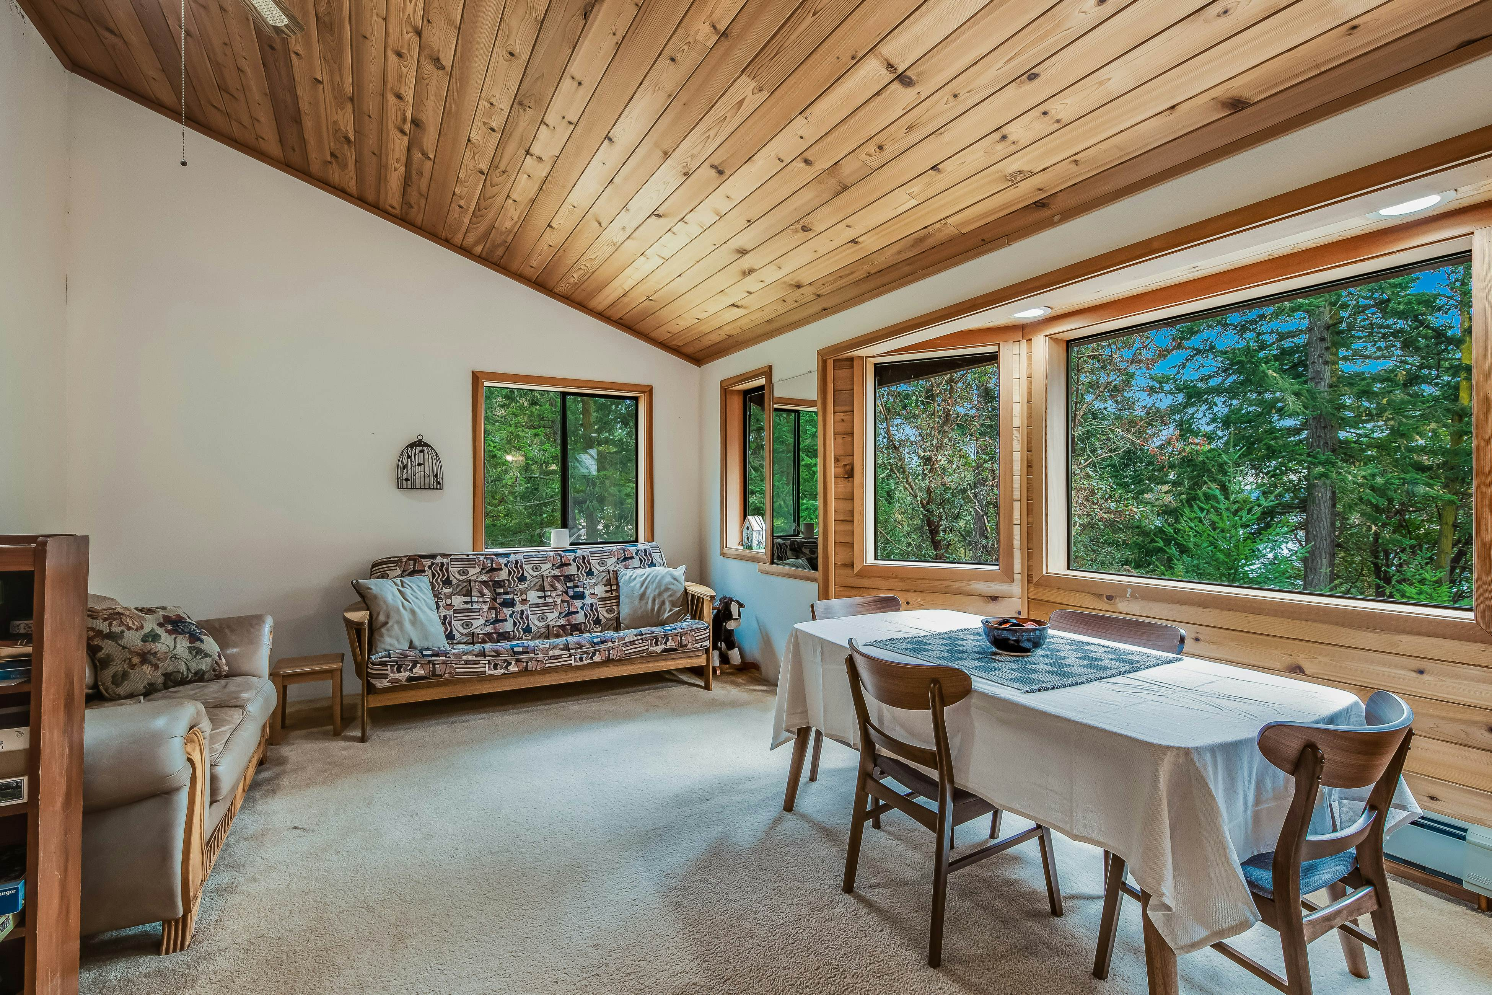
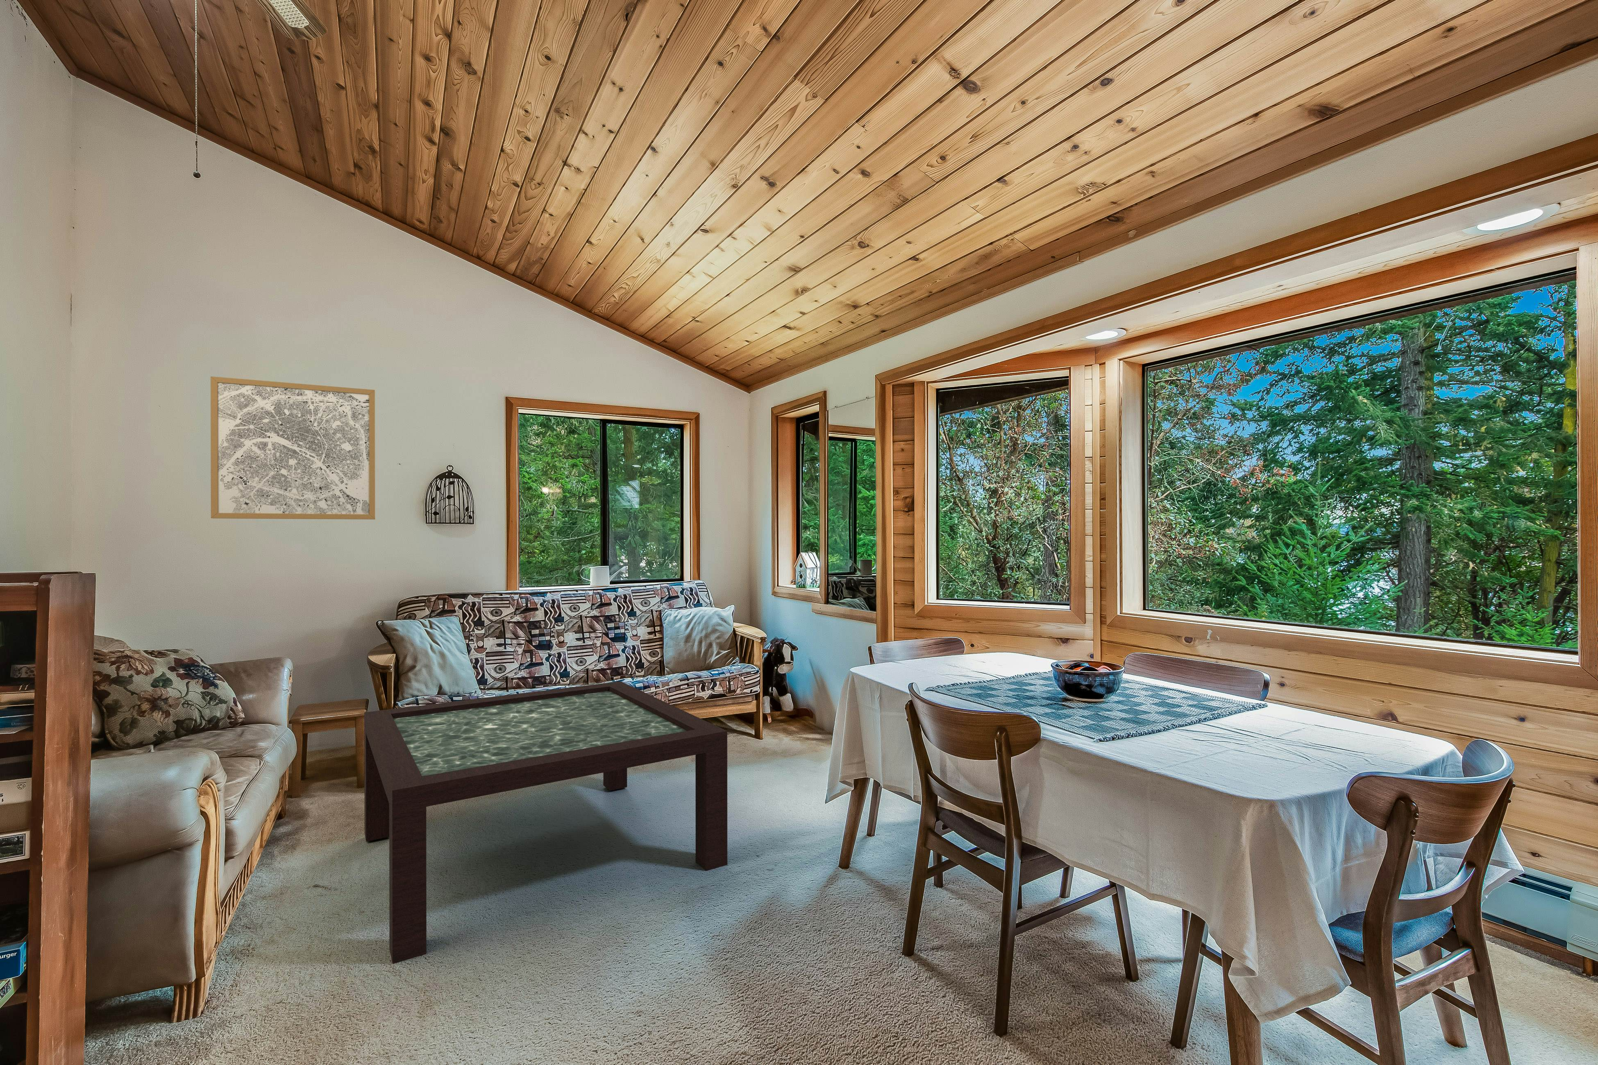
+ coffee table [364,681,728,964]
+ wall art [210,376,376,519]
